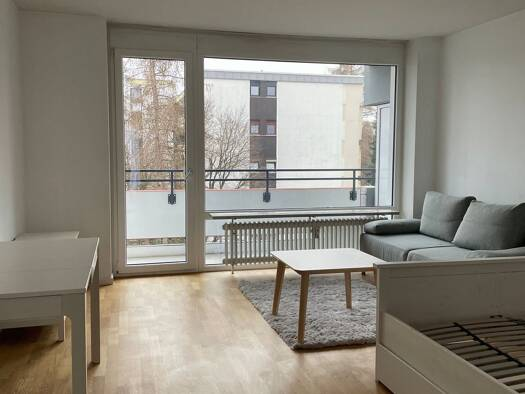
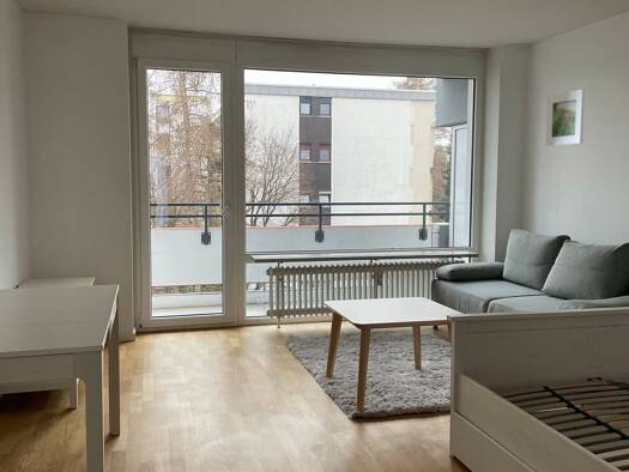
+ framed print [544,89,586,147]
